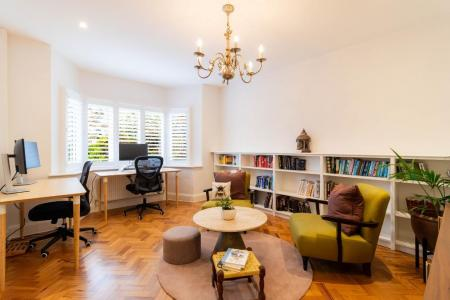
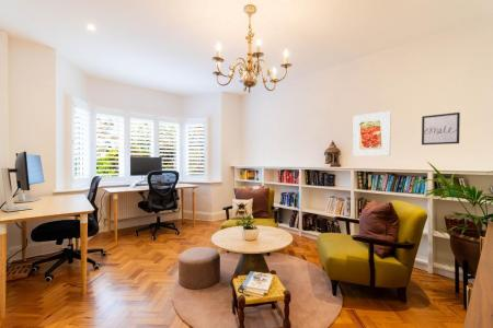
+ wall art [421,112,461,145]
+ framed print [352,110,392,156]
